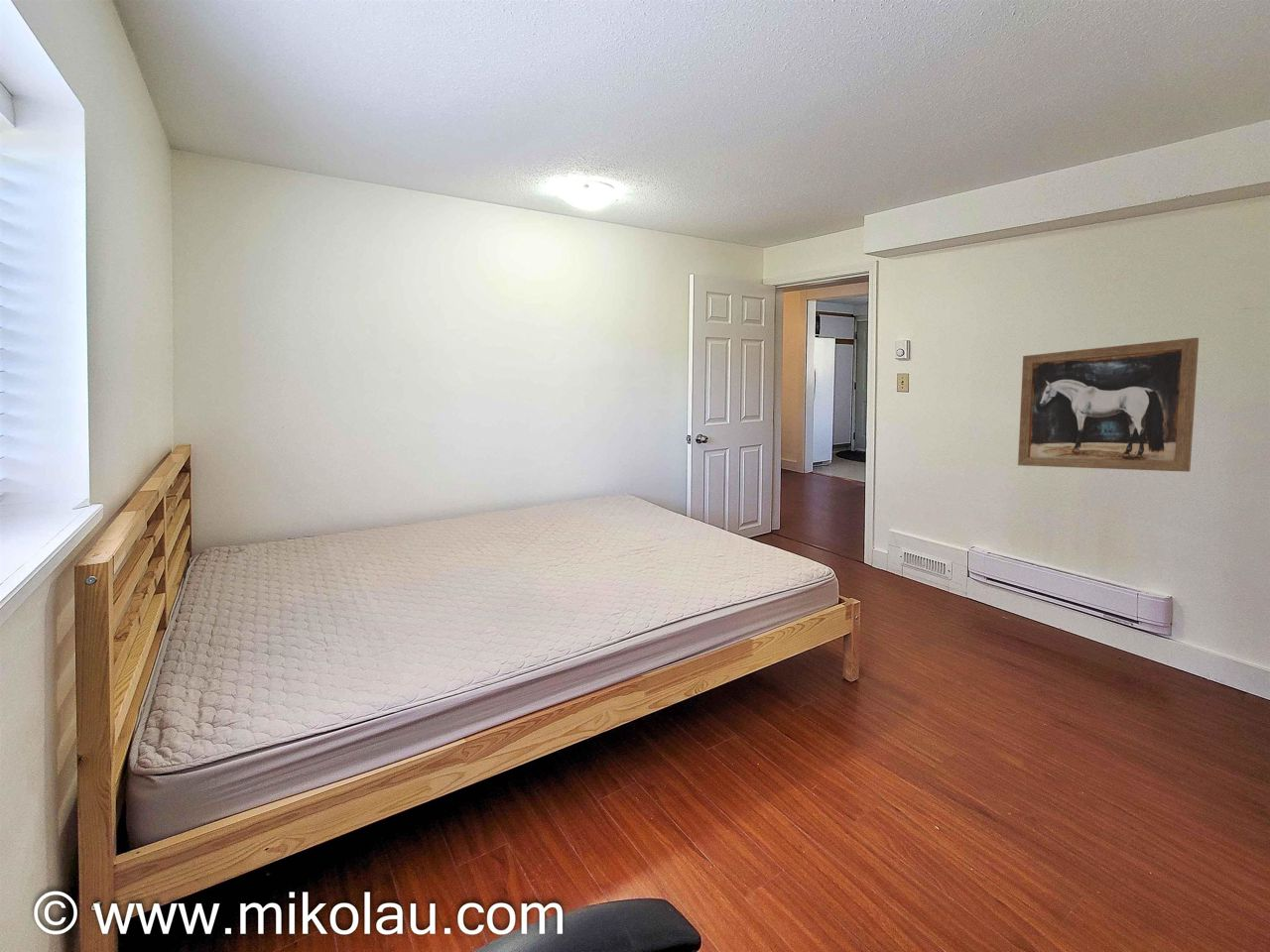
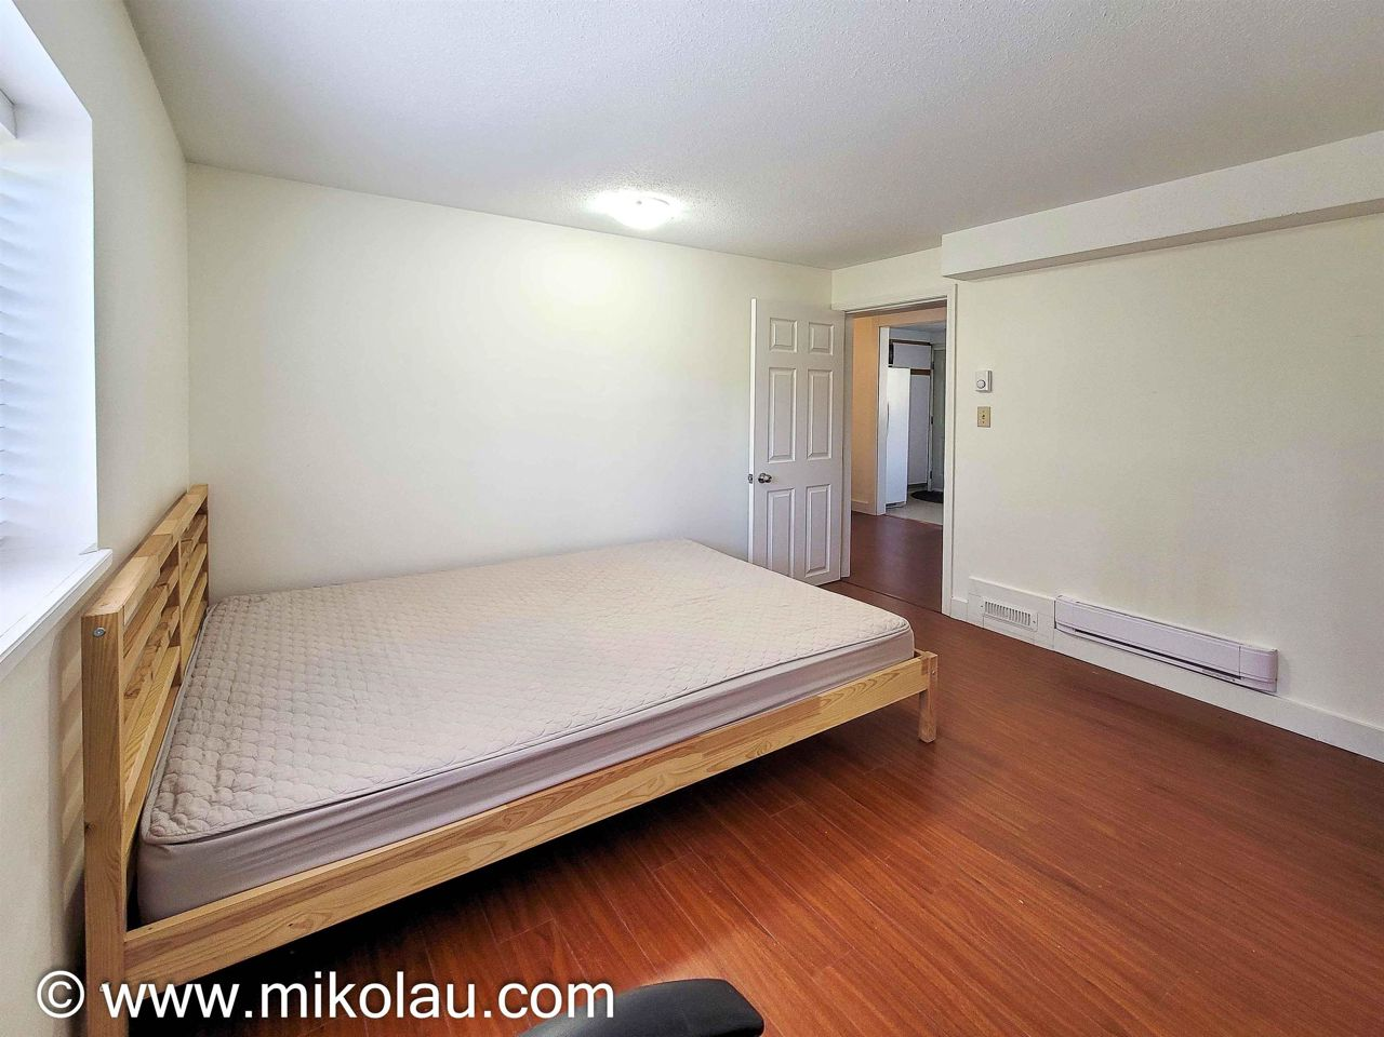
- wall art [1017,337,1200,473]
